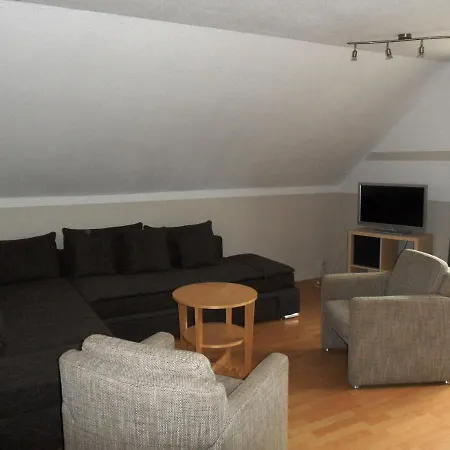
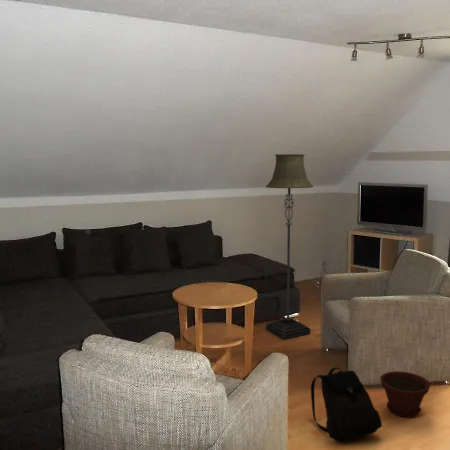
+ plant pot [379,370,431,419]
+ floor lamp [265,153,314,340]
+ backpack [310,366,383,442]
